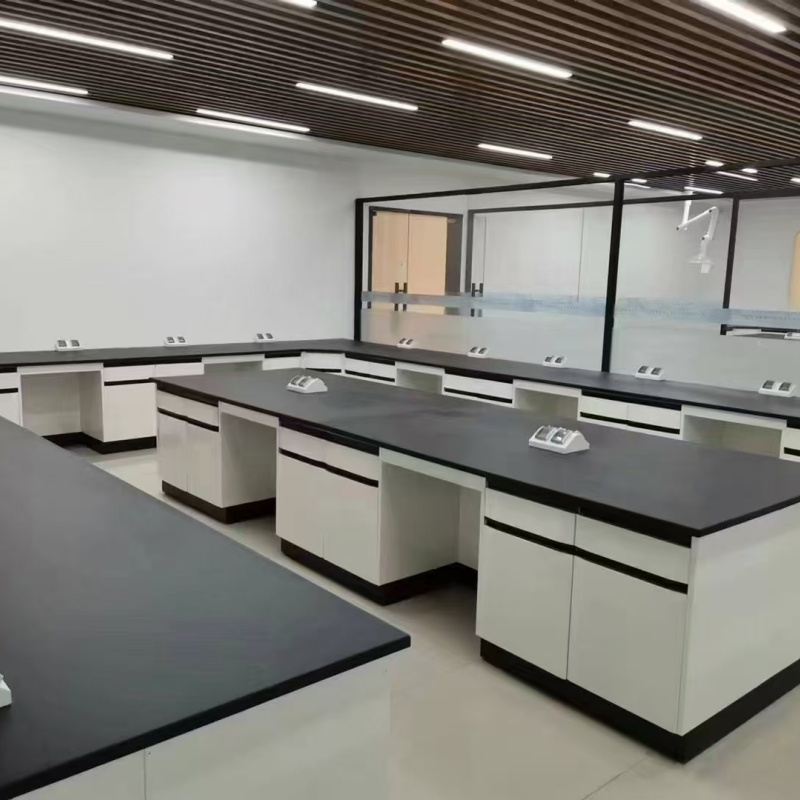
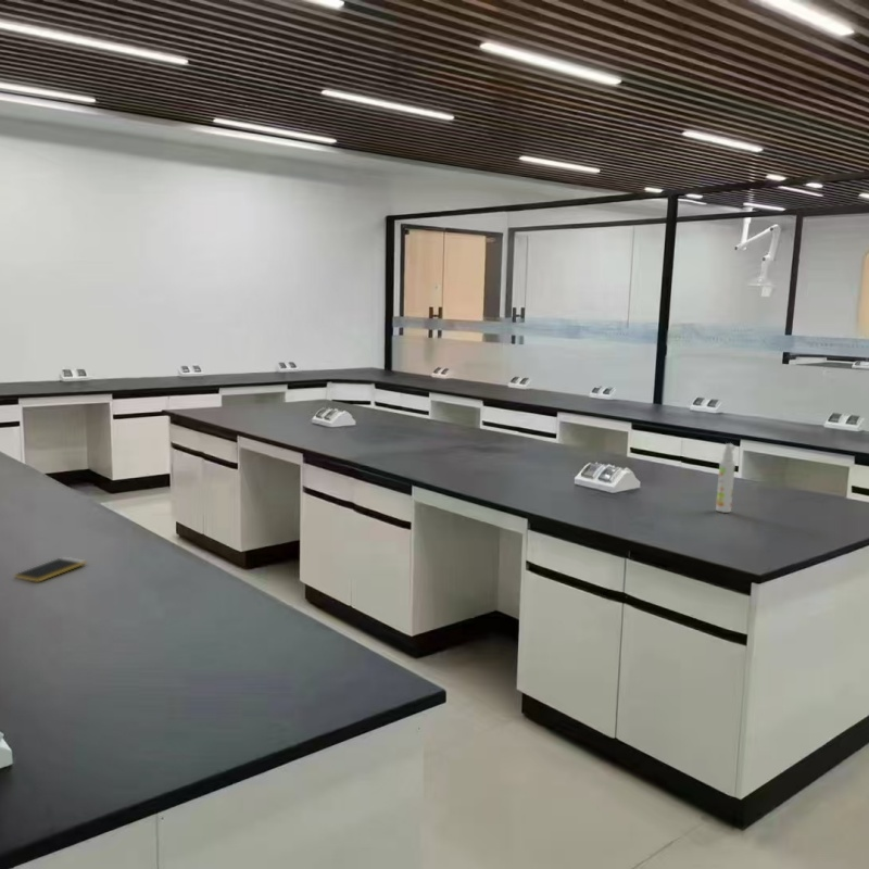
+ smartphone [13,556,87,583]
+ spray bottle [715,442,736,514]
